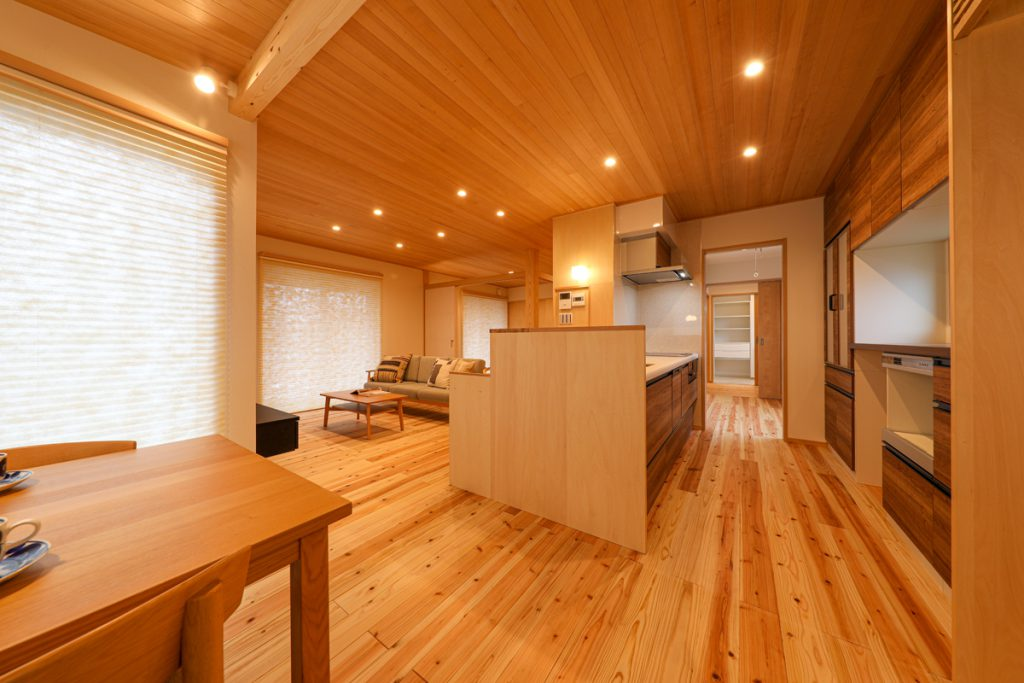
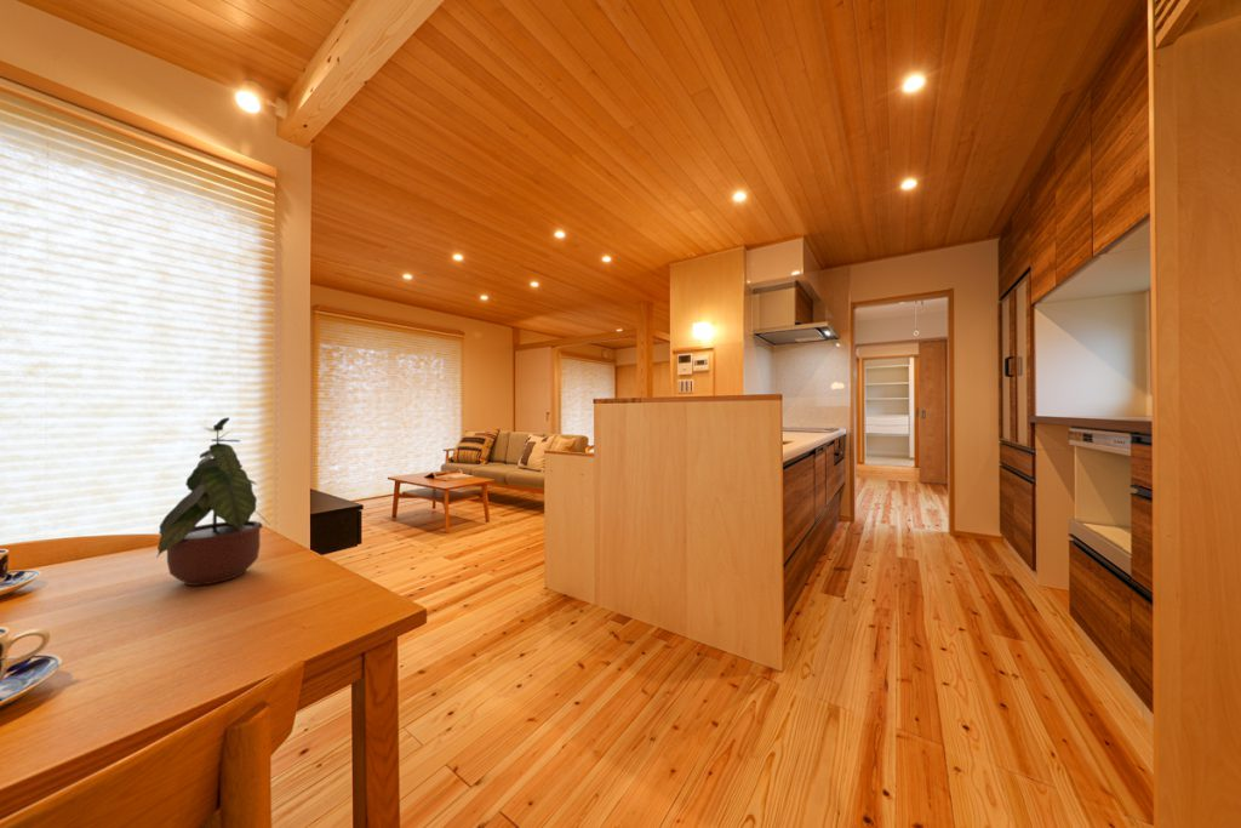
+ potted plant [155,416,273,587]
